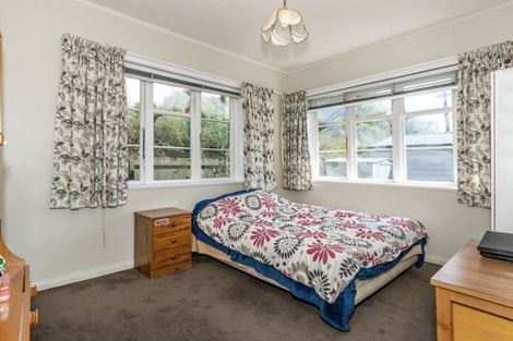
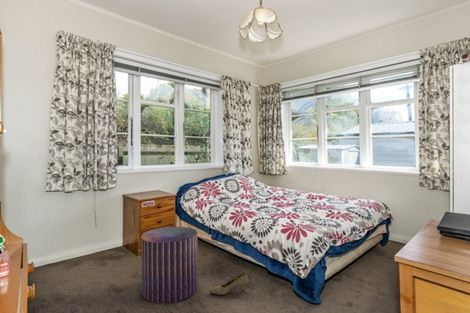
+ shoe [208,271,249,296]
+ stool [140,226,199,304]
